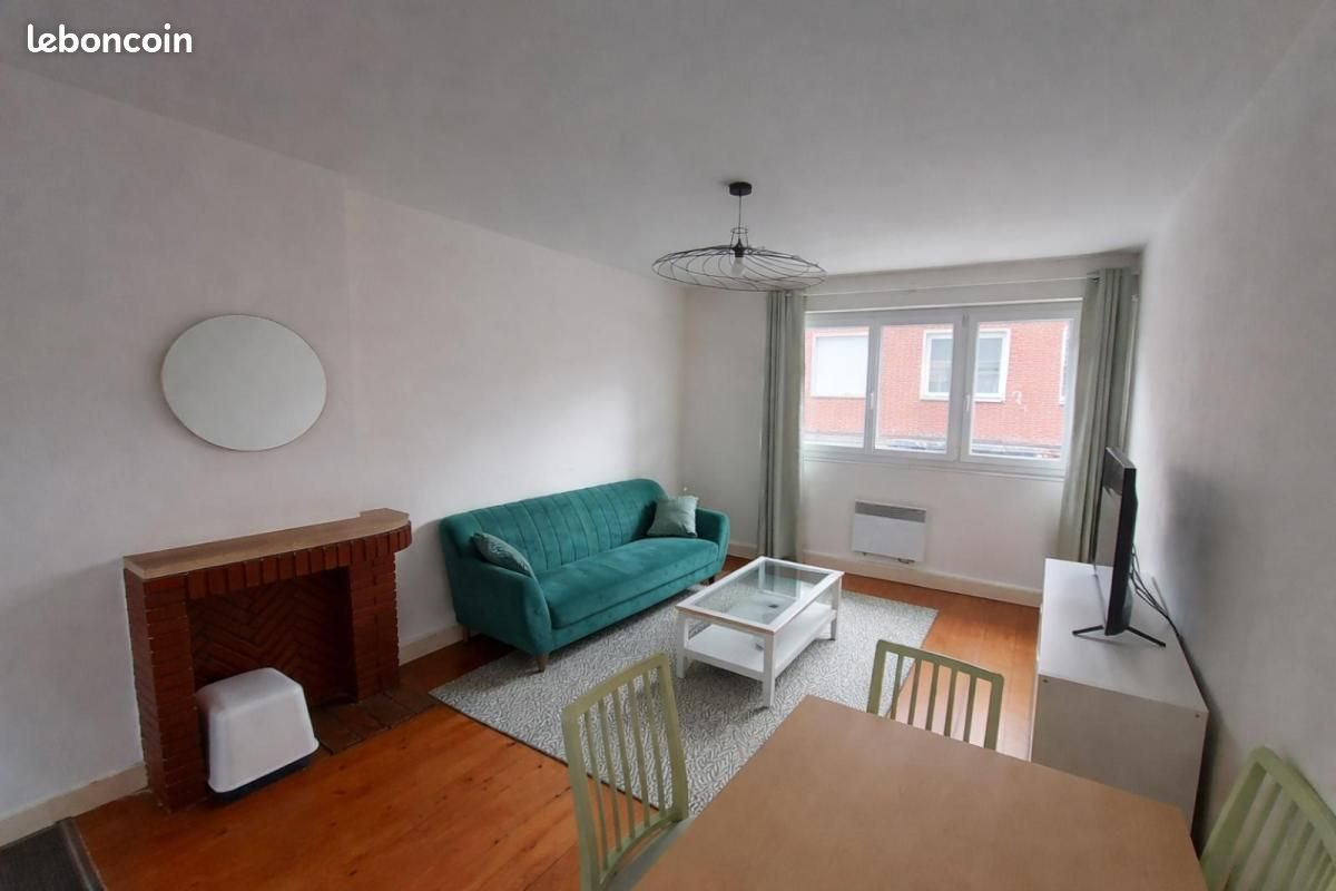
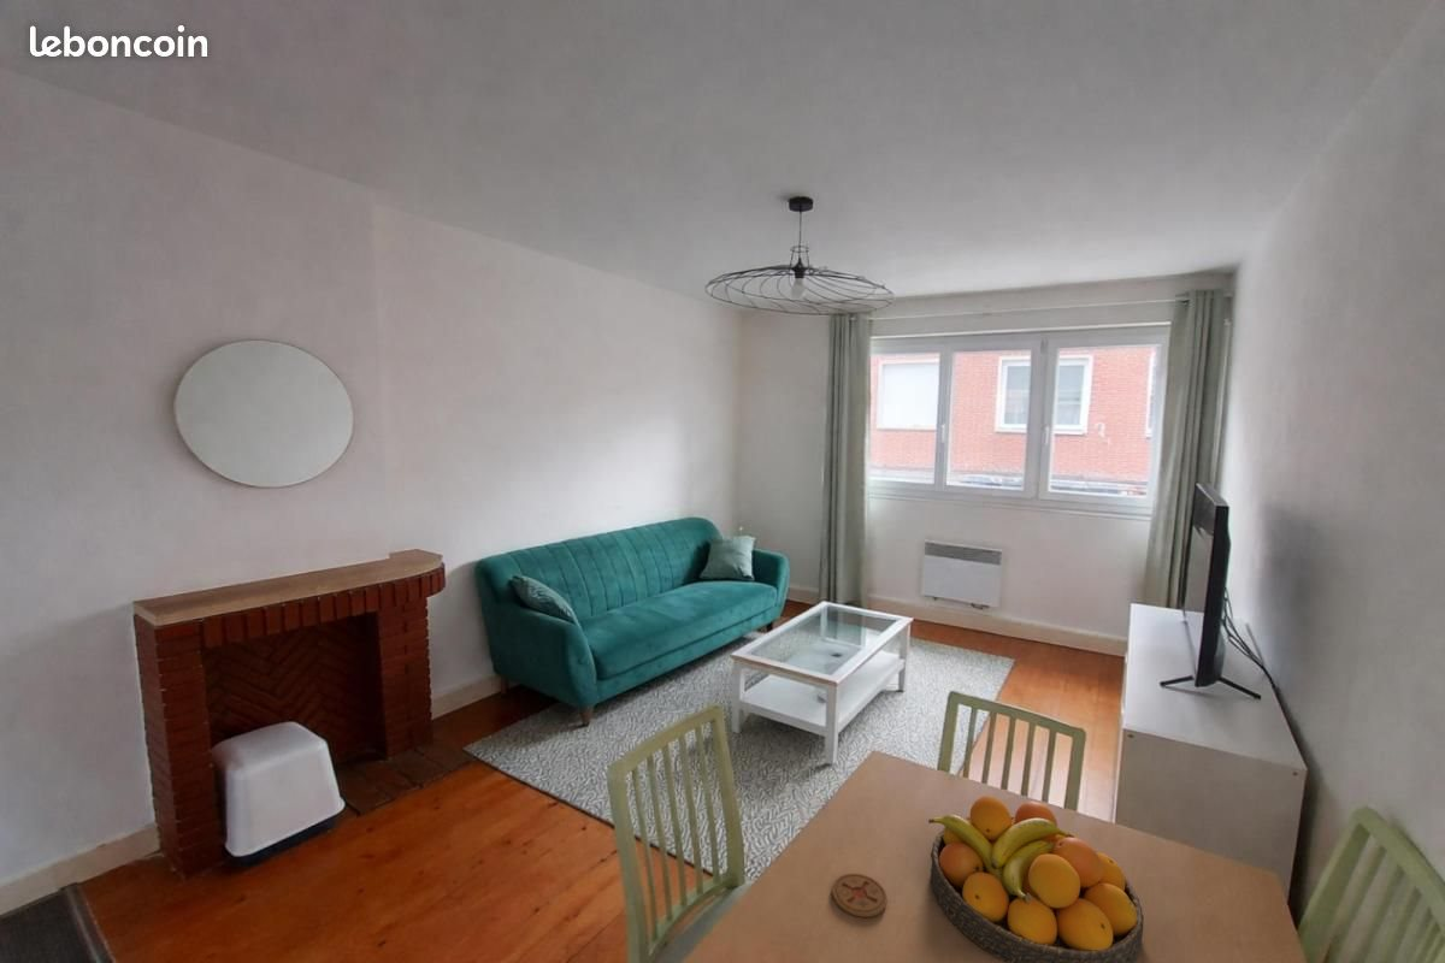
+ coaster [831,873,887,918]
+ fruit bowl [927,794,1145,963]
